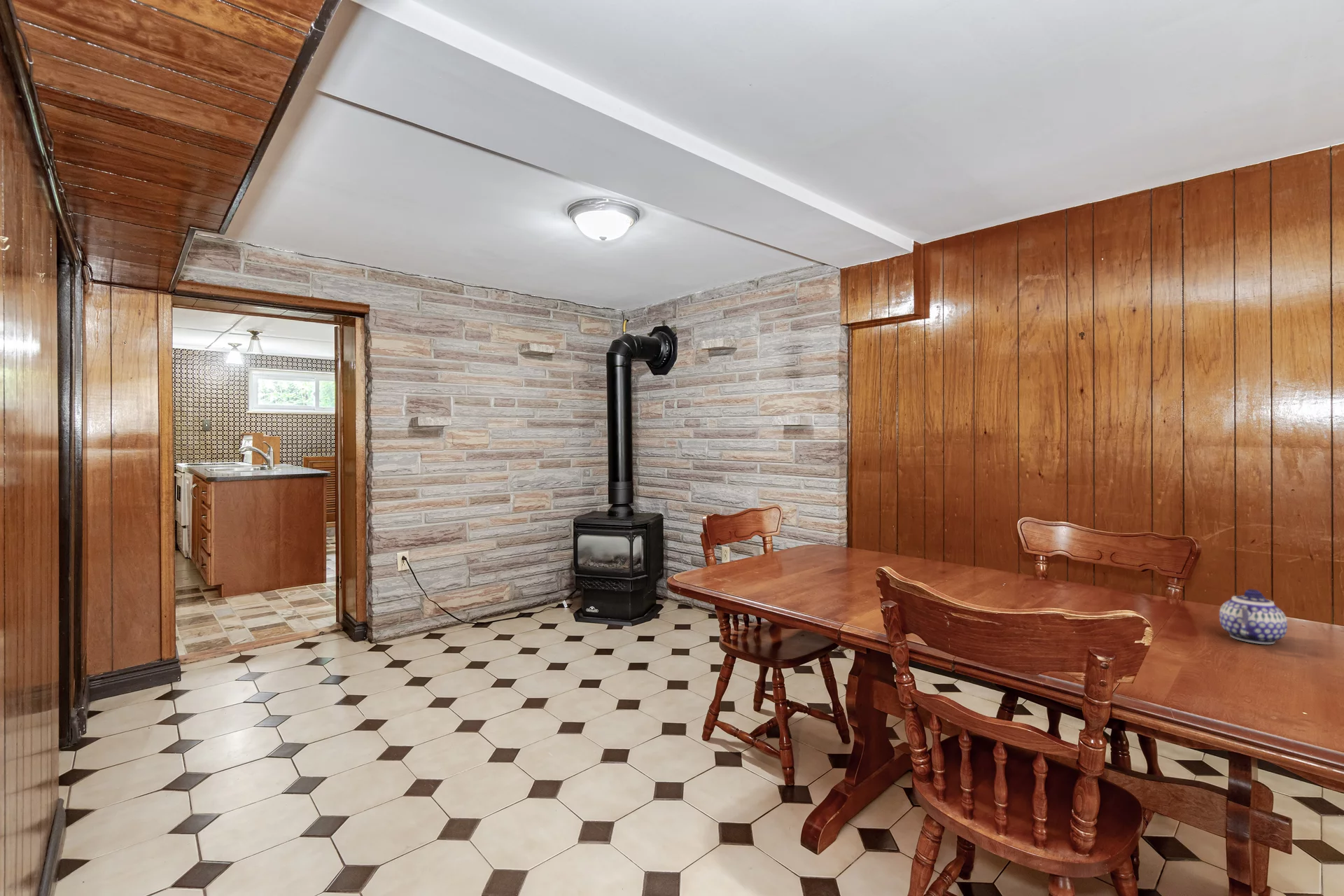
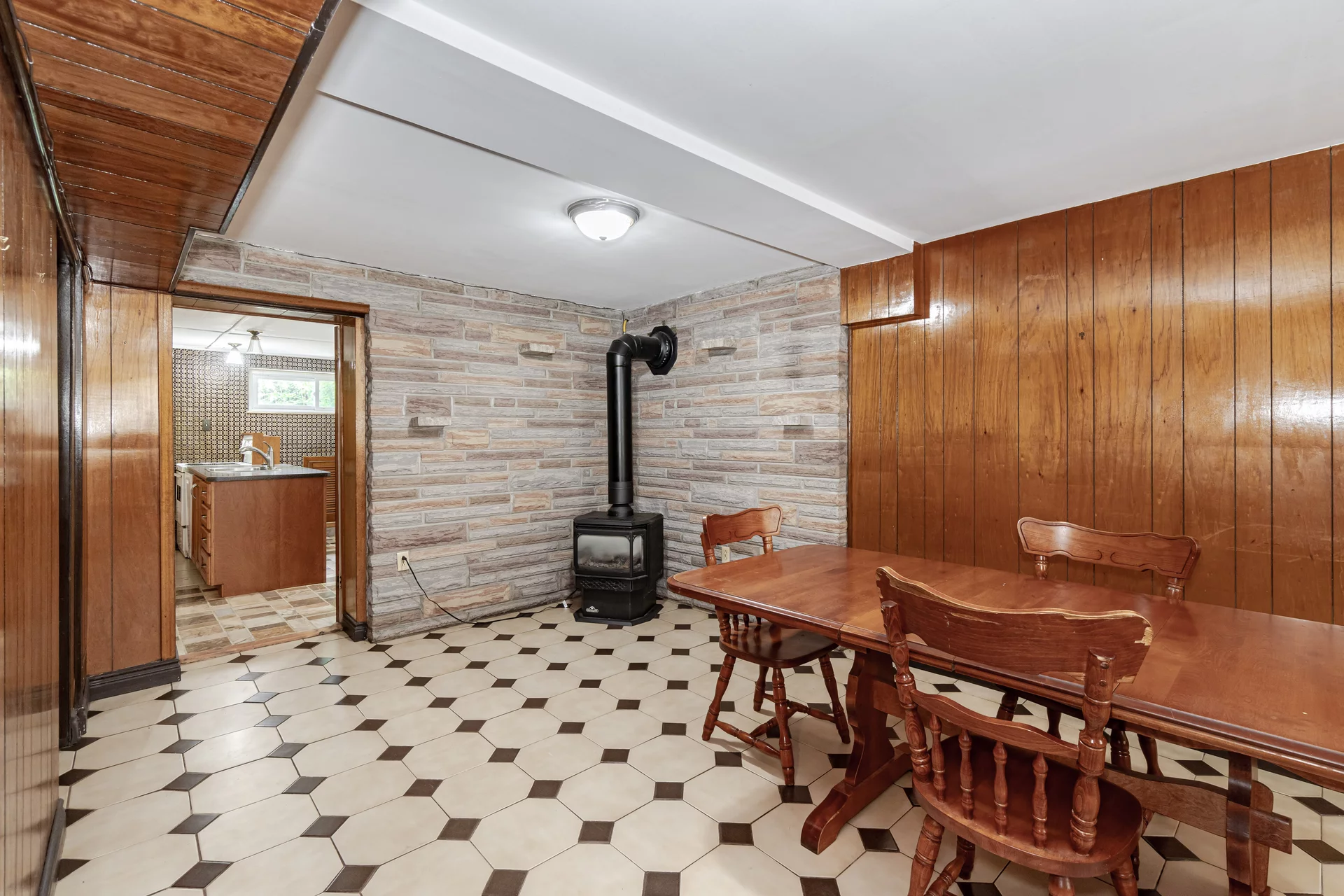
- teapot [1219,588,1288,645]
